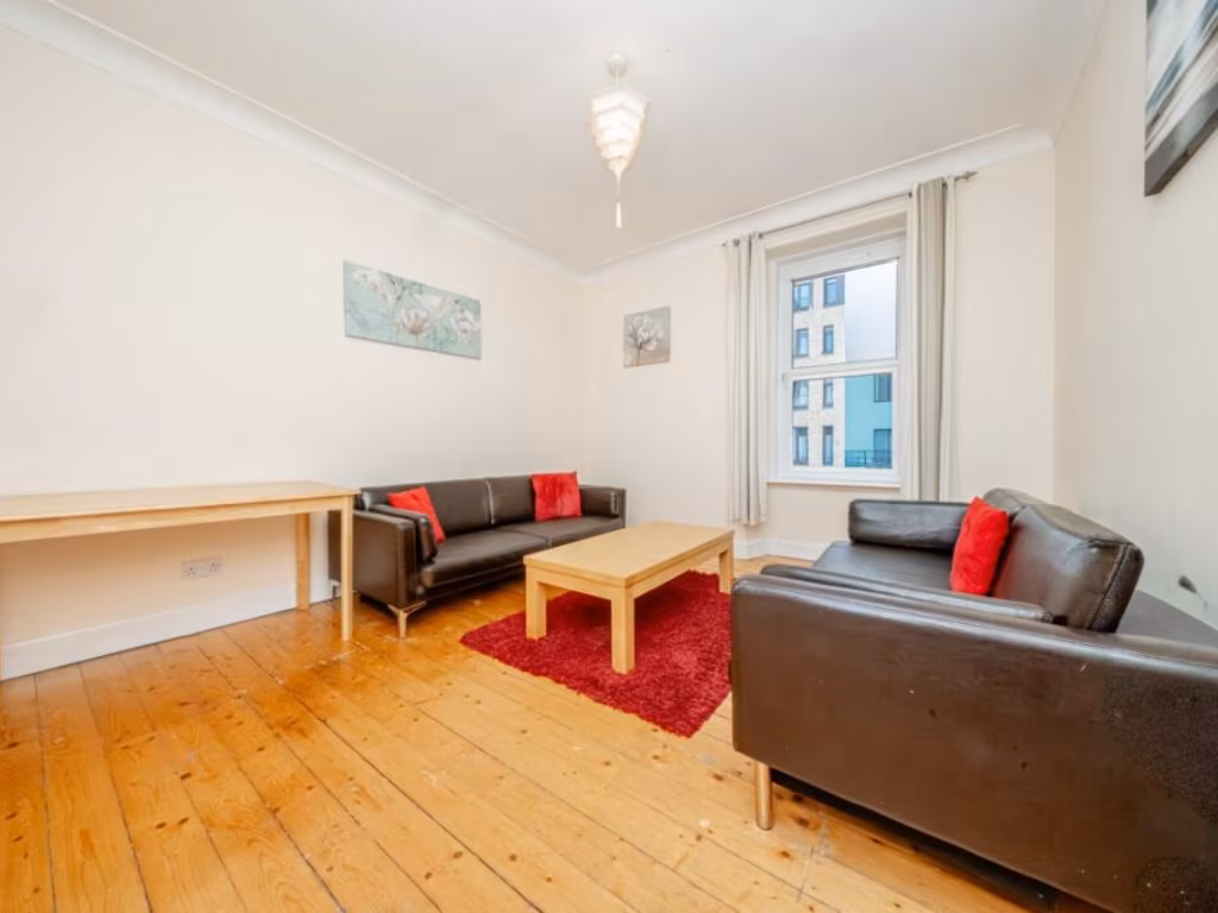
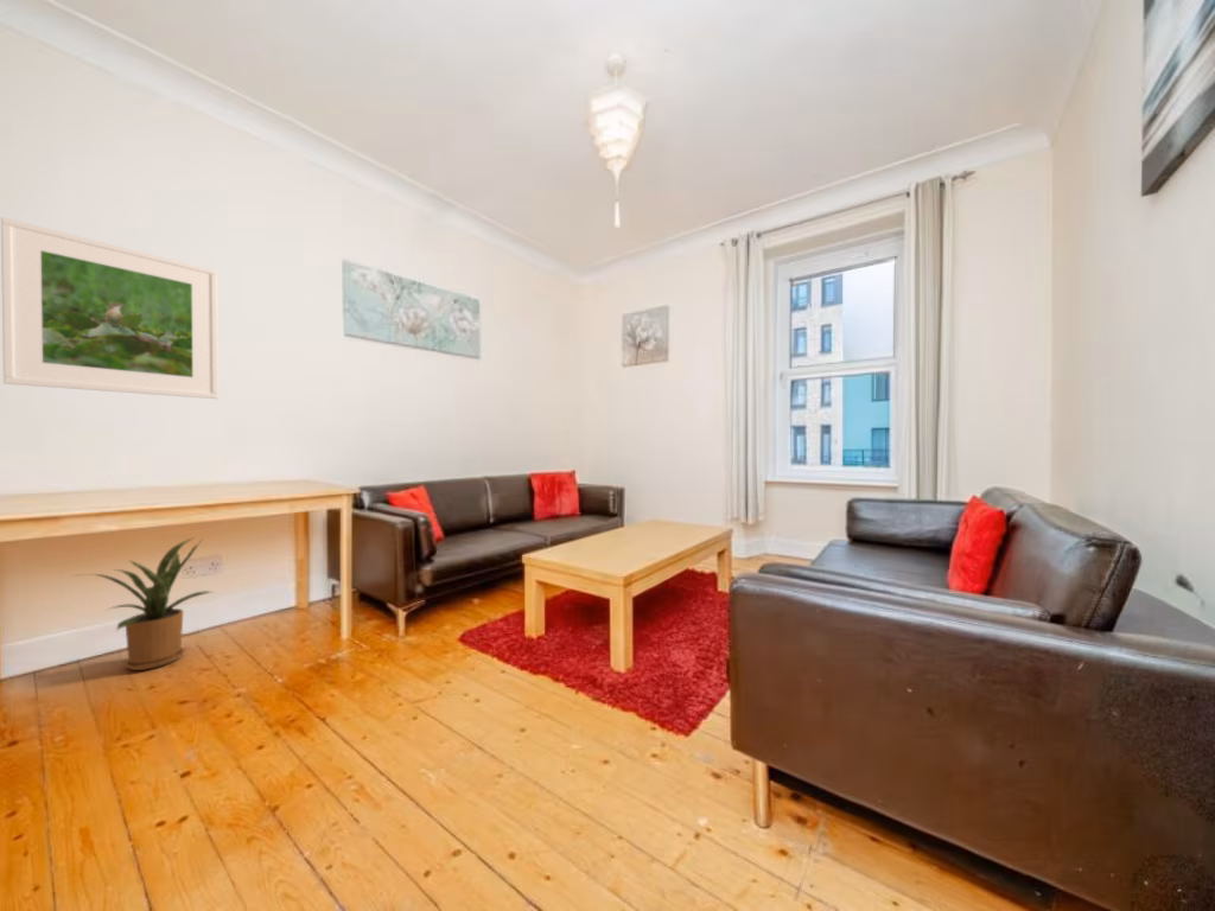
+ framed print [0,216,220,400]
+ house plant [70,536,217,671]
